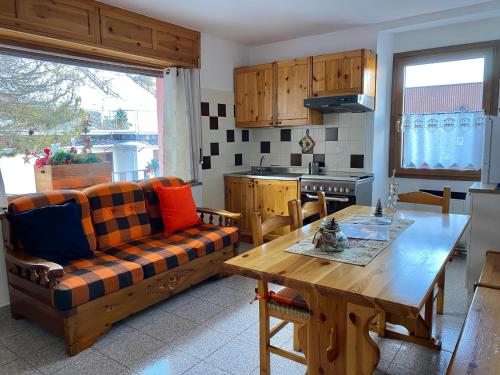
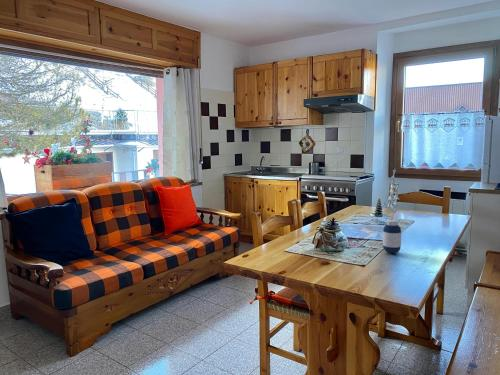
+ medicine bottle [382,219,402,254]
